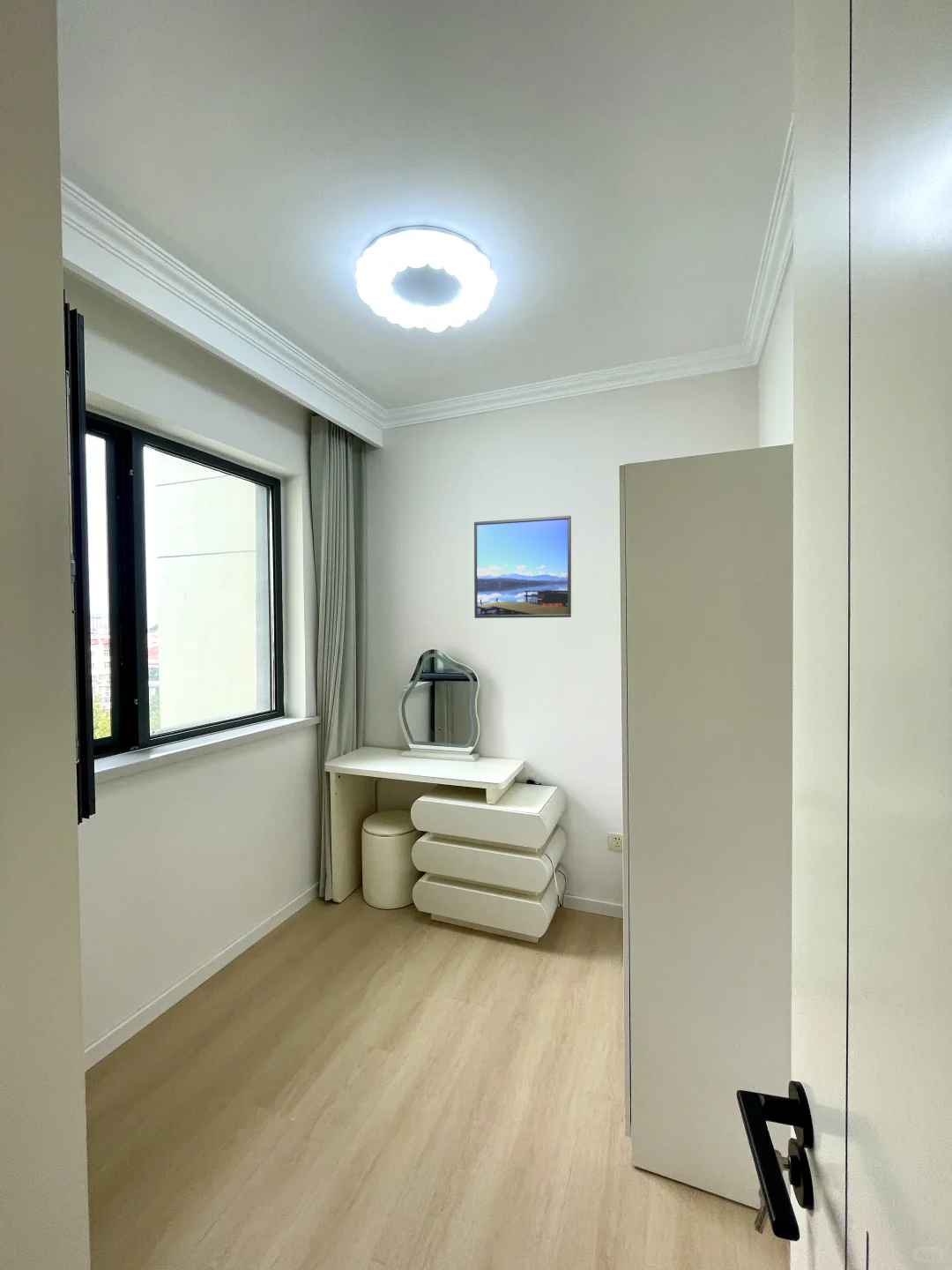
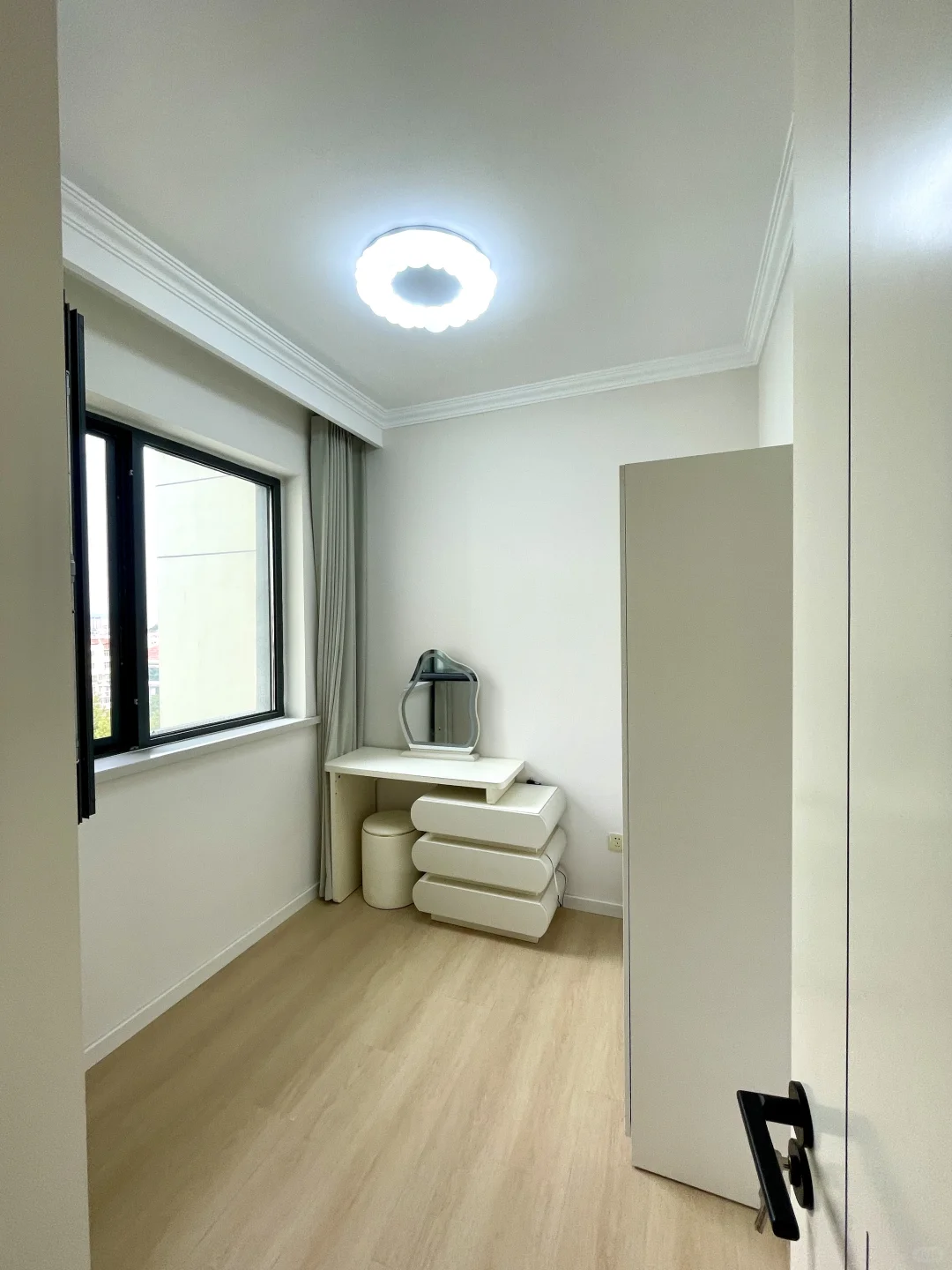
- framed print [473,515,572,619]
